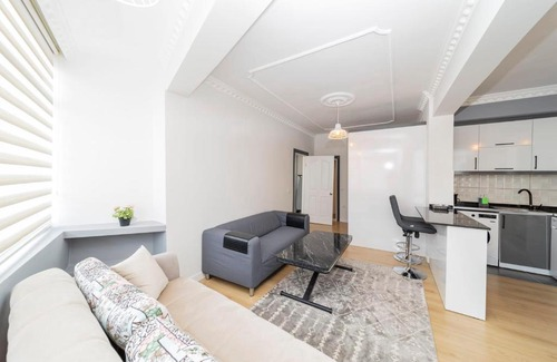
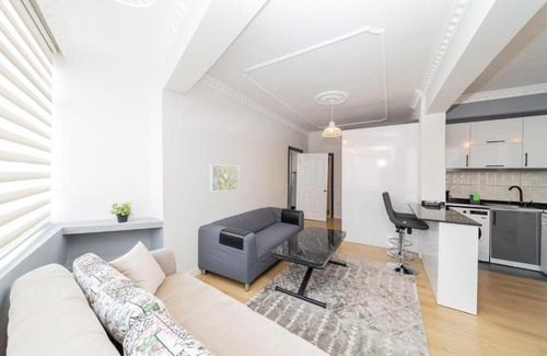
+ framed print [209,163,240,193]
